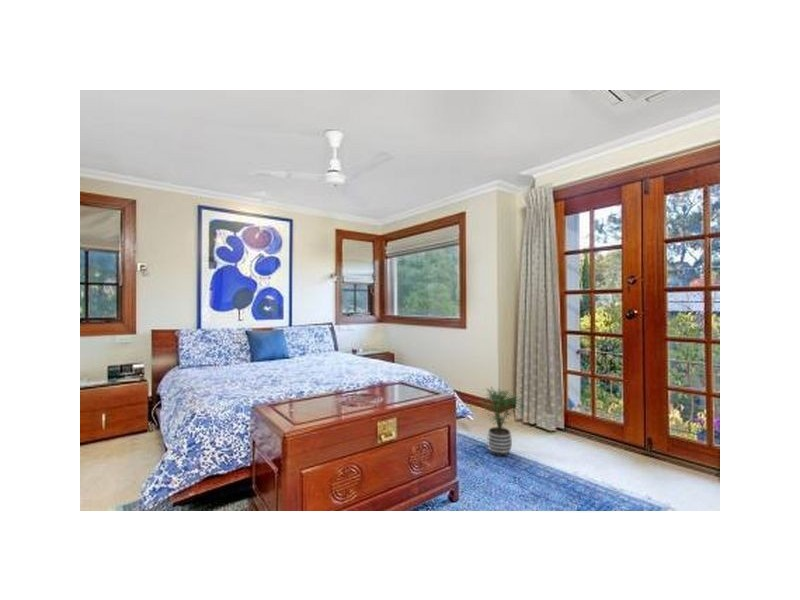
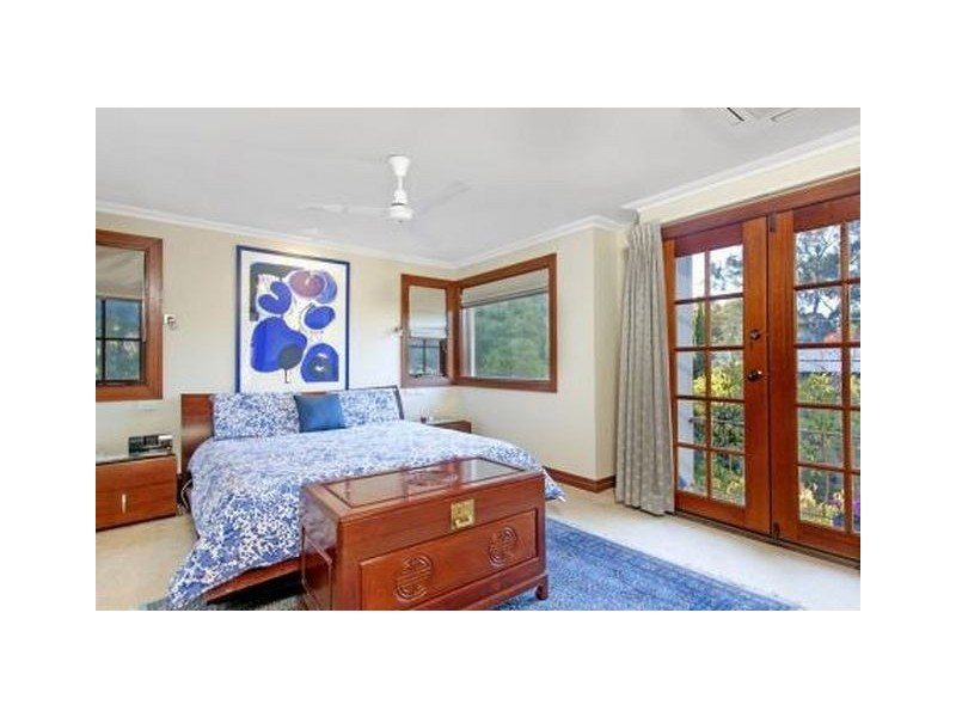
- potted plant [476,387,526,457]
